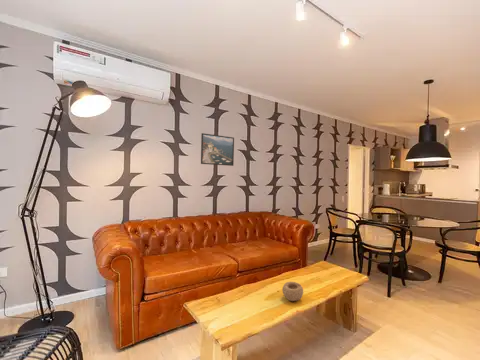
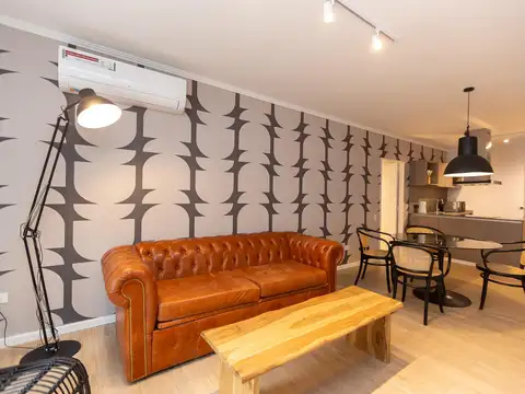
- bowl [281,281,304,302]
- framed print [200,132,235,167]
